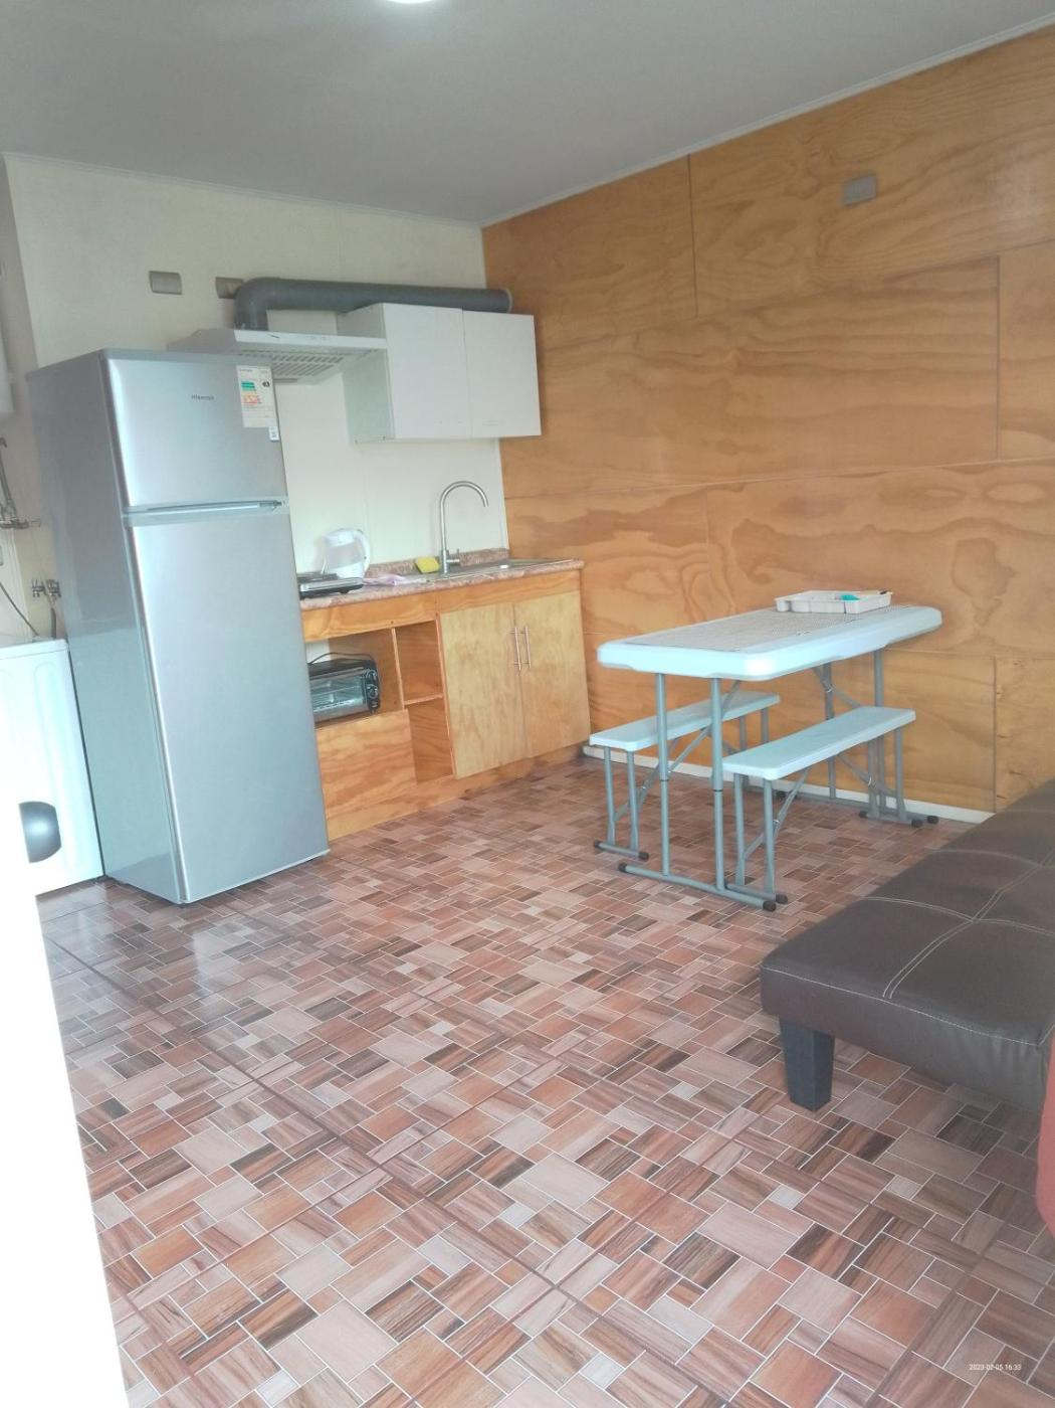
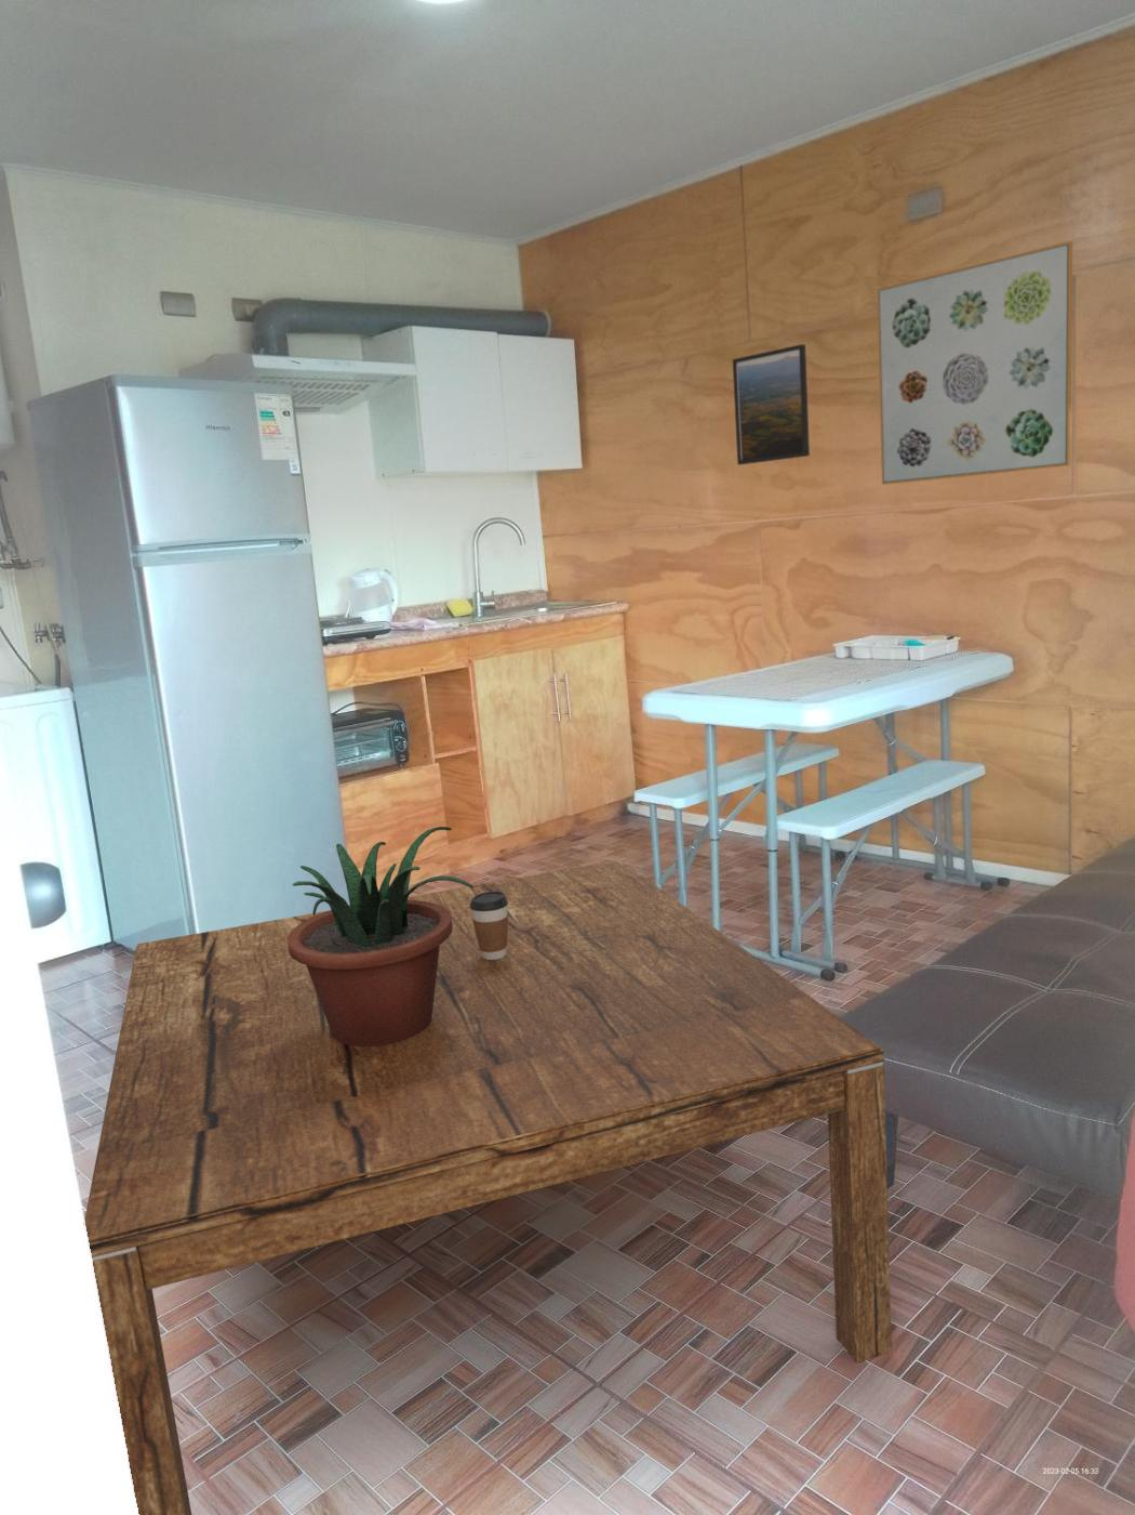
+ coffee cup [470,891,508,960]
+ wall art [876,240,1073,486]
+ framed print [732,344,811,466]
+ coffee table [83,859,893,1515]
+ potted plant [287,825,473,1046]
